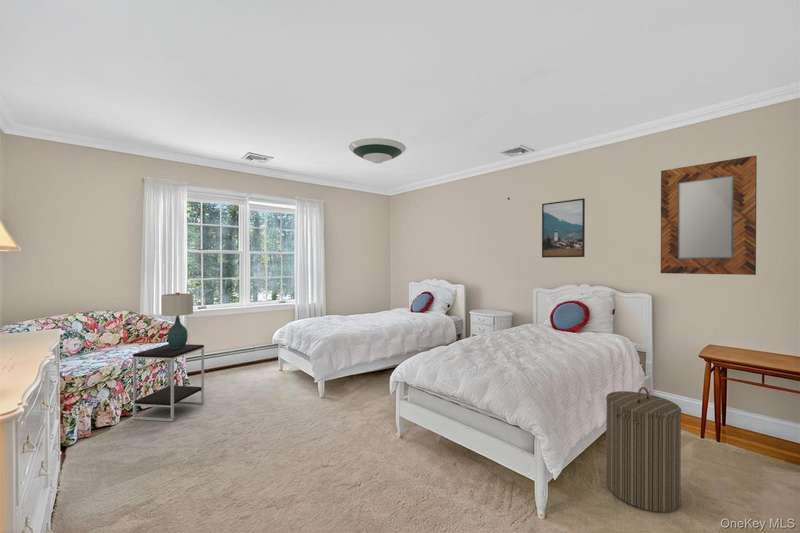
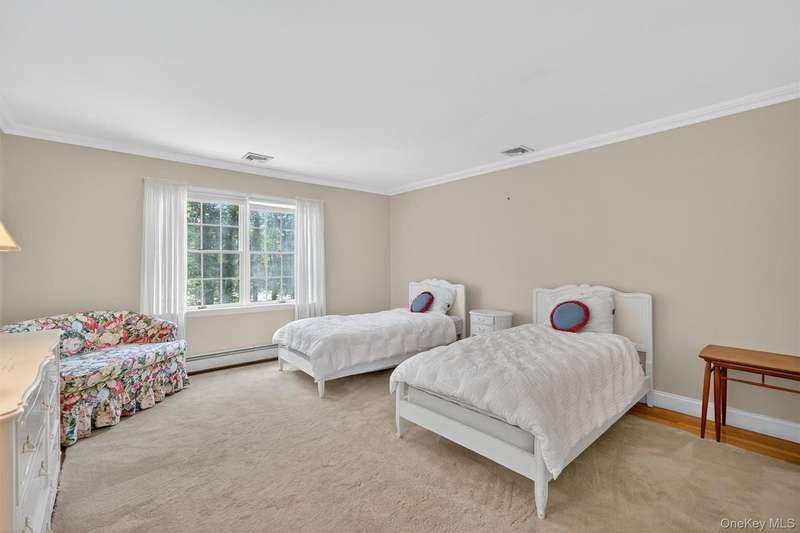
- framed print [541,197,586,259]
- side table [132,343,205,422]
- table lamp [160,292,194,349]
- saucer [348,137,407,164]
- laundry hamper [605,386,683,513]
- home mirror [660,154,758,276]
